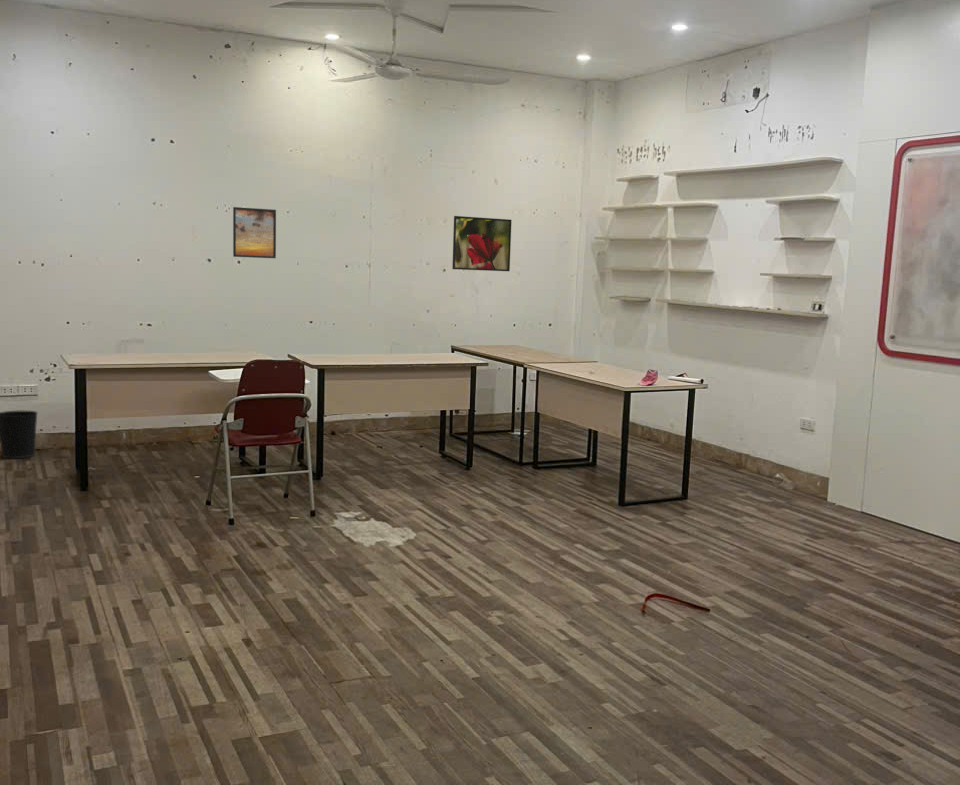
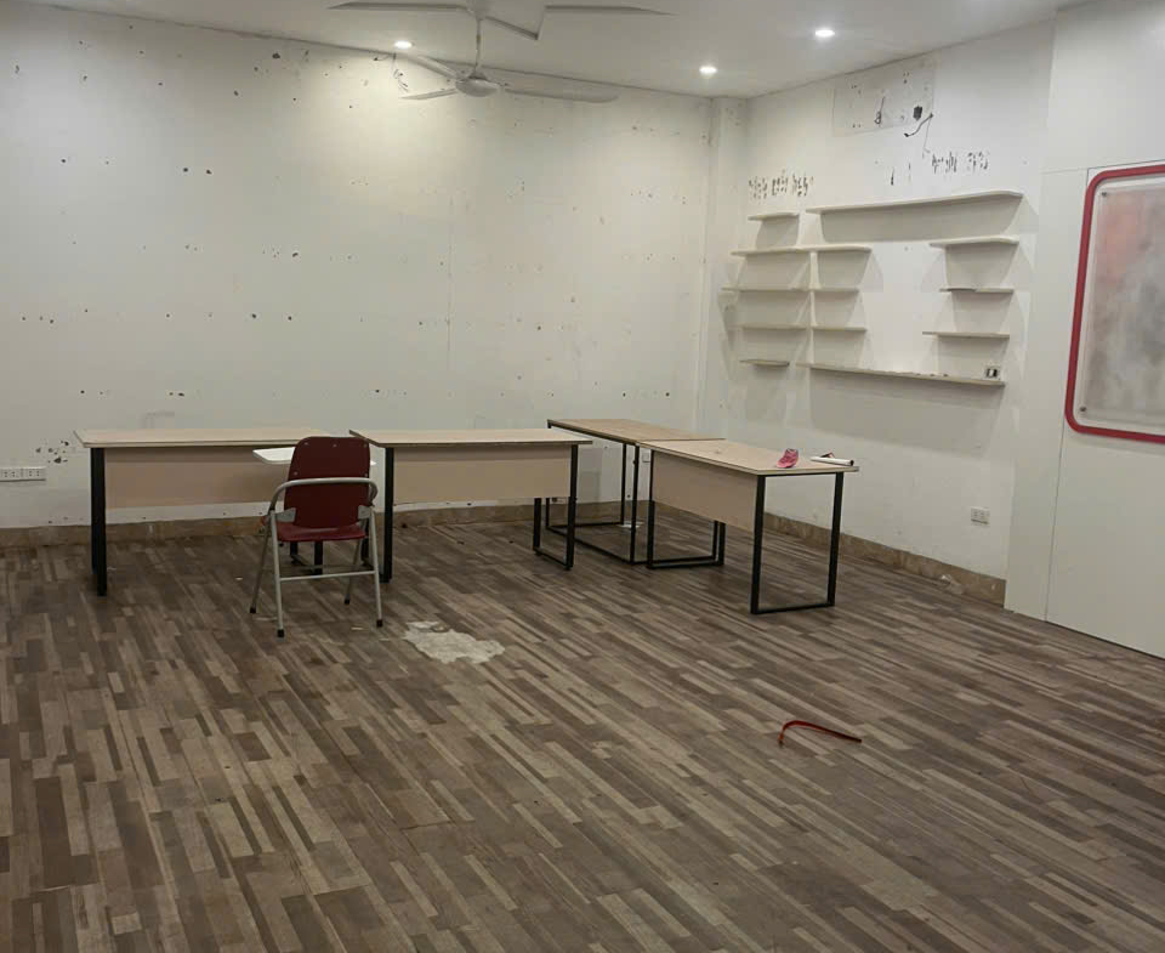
- wastebasket [0,410,39,459]
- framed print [451,215,513,272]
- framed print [232,206,277,259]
